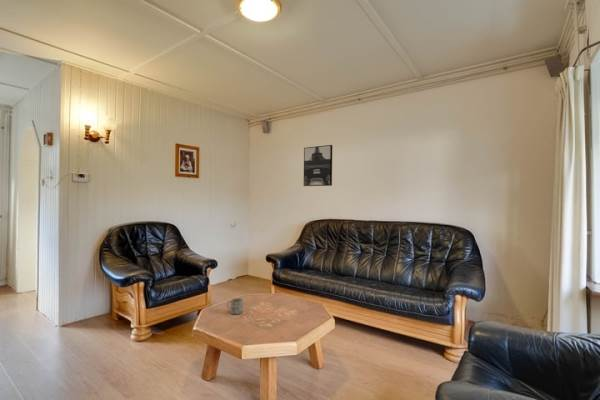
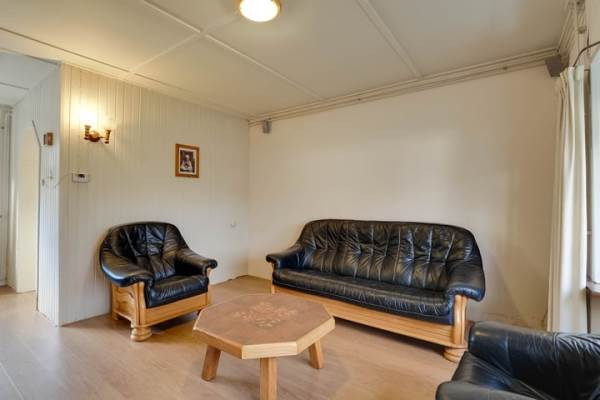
- mug [226,297,244,316]
- wall art [303,144,333,187]
